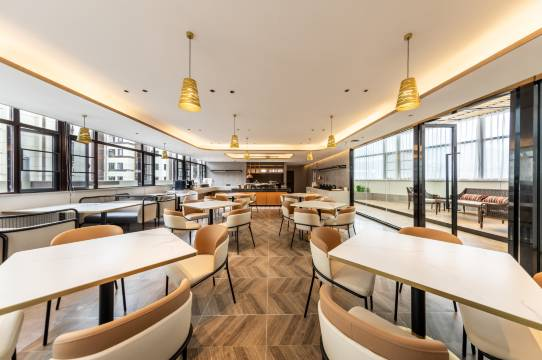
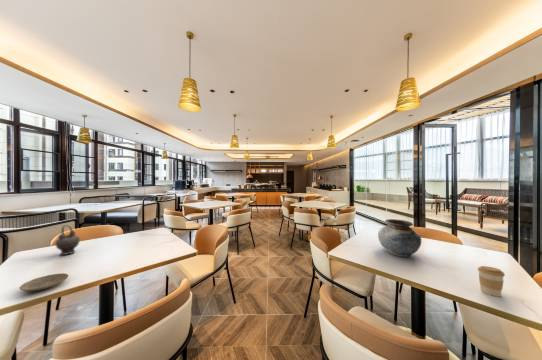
+ vase [377,218,422,258]
+ teapot [54,224,81,256]
+ coffee cup [476,265,506,298]
+ plate [19,272,69,292]
